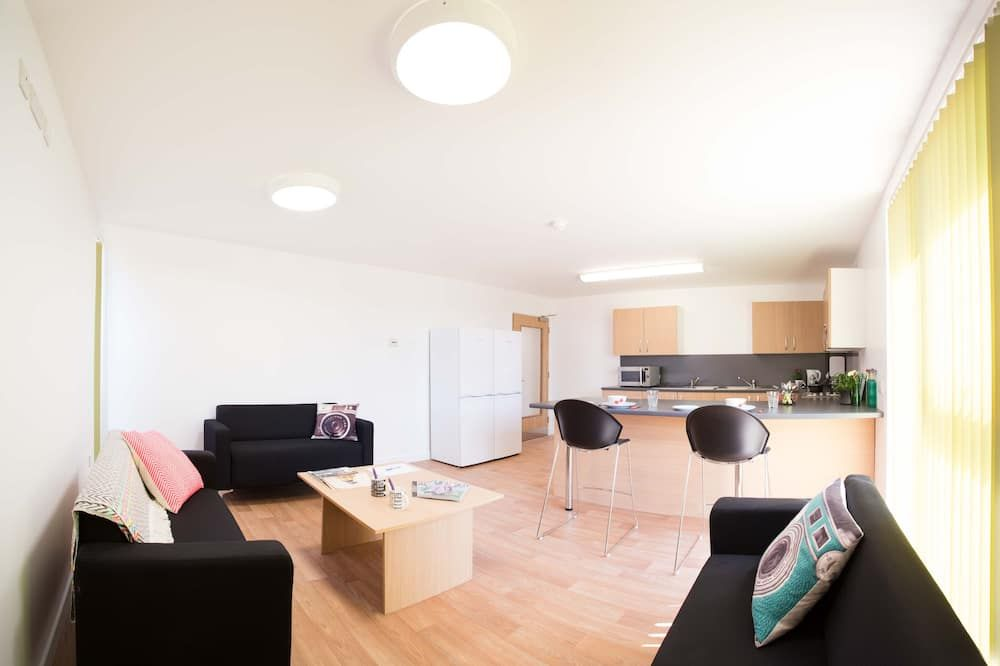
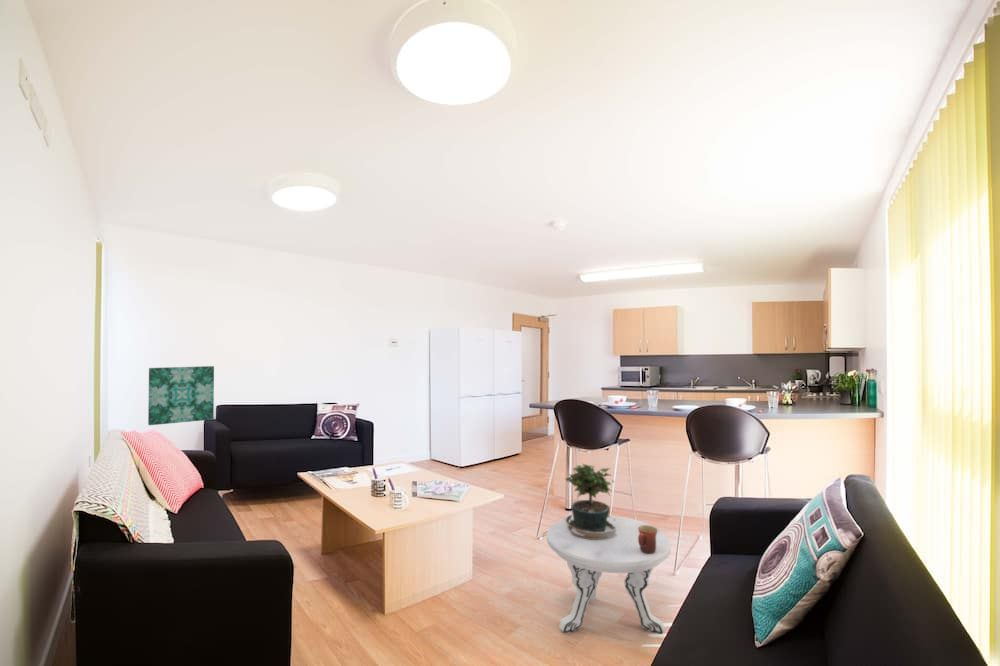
+ wall art [147,365,215,426]
+ potted plant [559,463,616,539]
+ mug [638,525,658,554]
+ side table [545,514,672,635]
